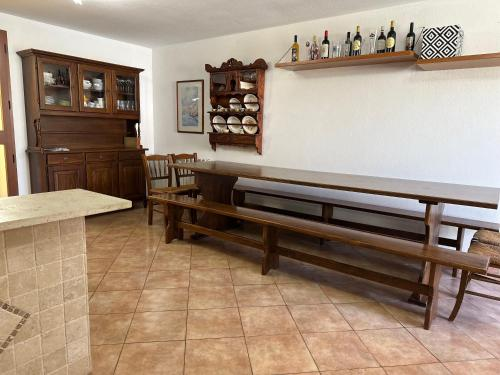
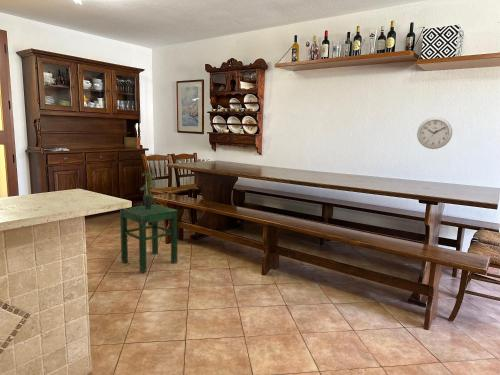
+ wall clock [416,116,453,150]
+ potted plant [139,170,158,209]
+ stool [119,203,179,274]
